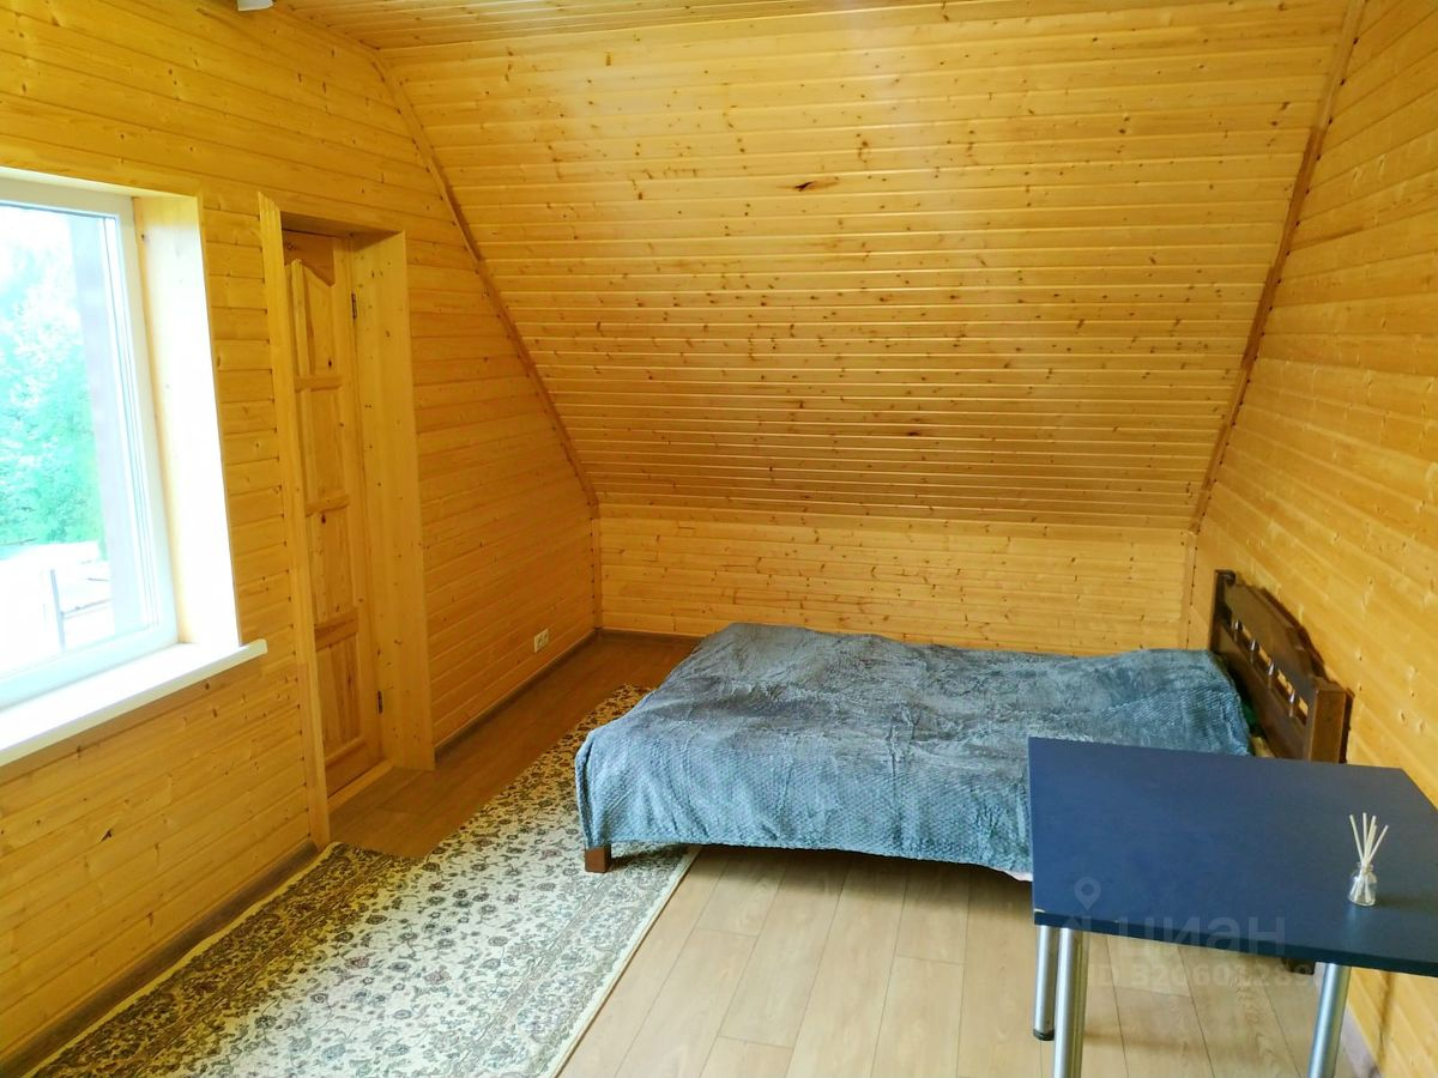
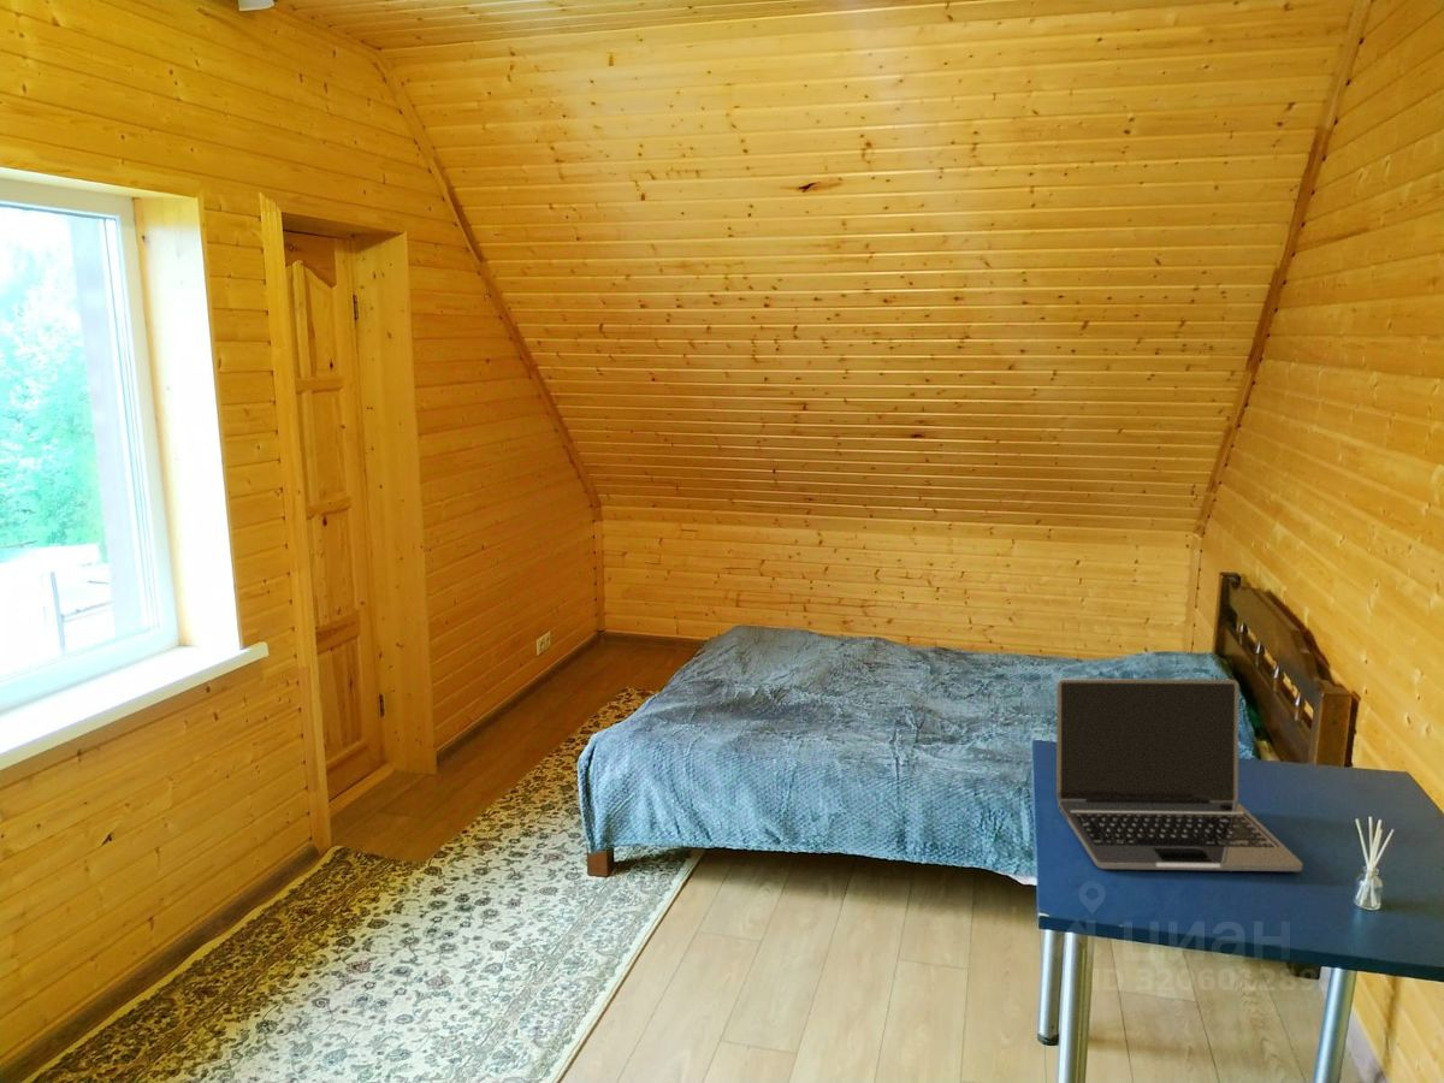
+ laptop [1055,677,1303,872]
